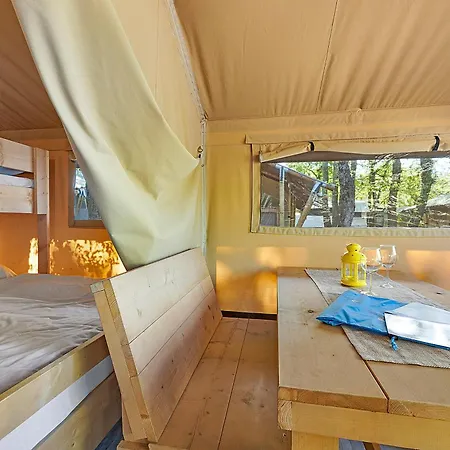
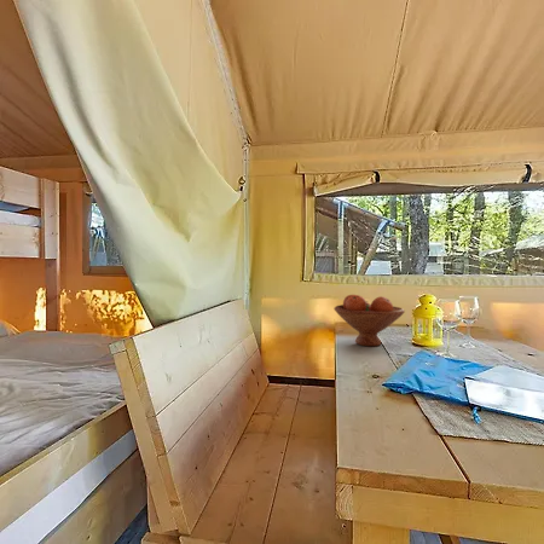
+ fruit bowl [332,294,406,347]
